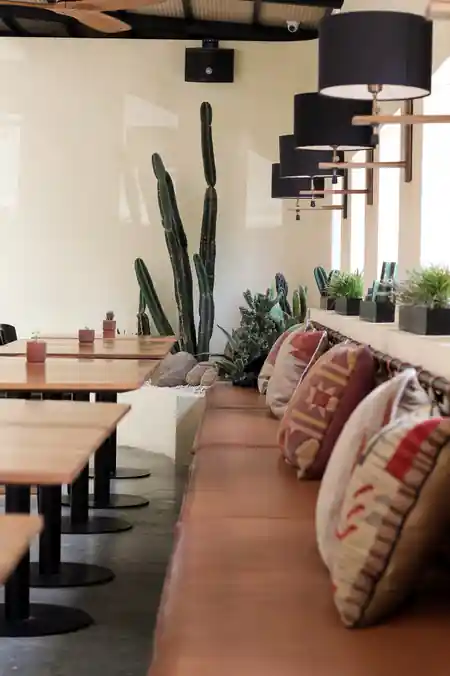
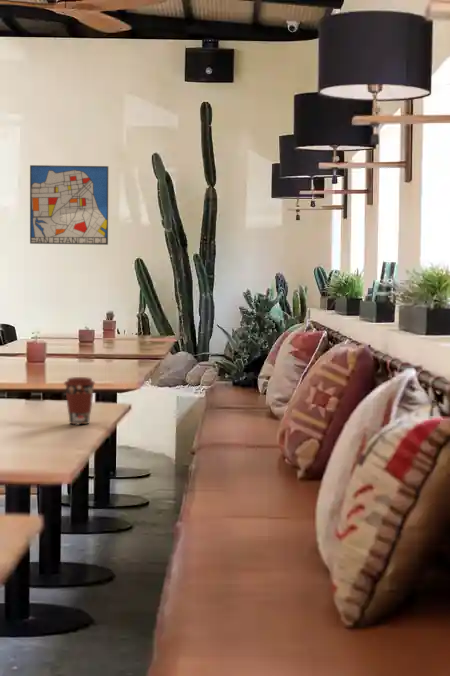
+ wall art [29,164,109,246]
+ coffee cup [63,376,96,425]
